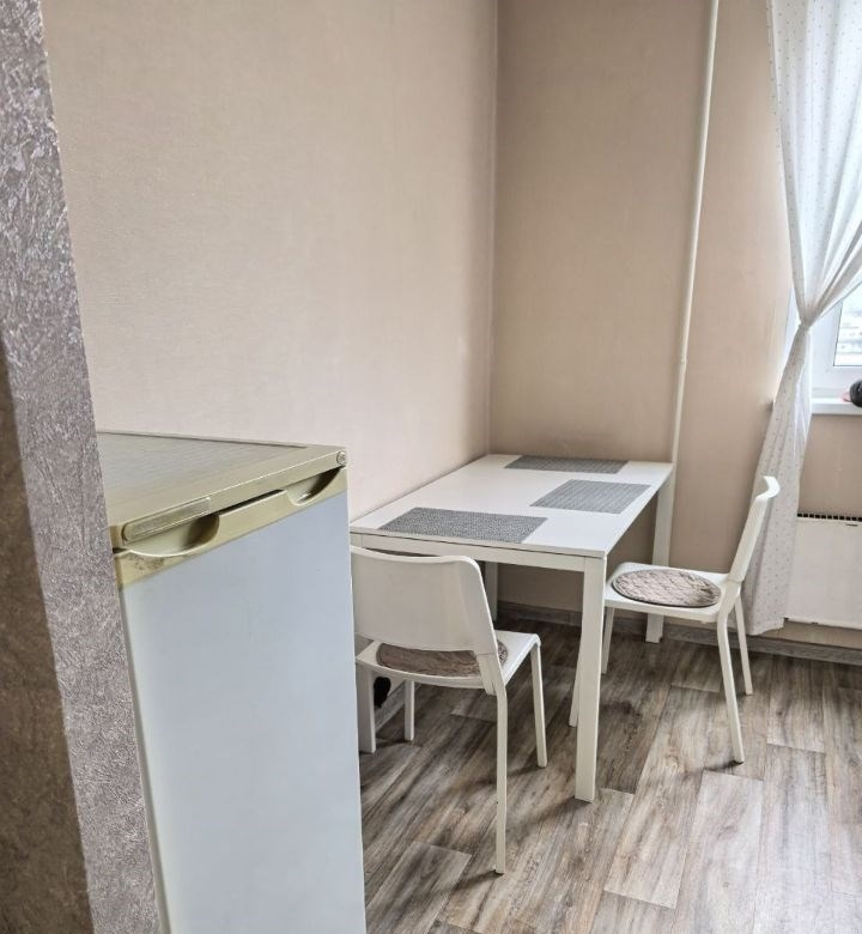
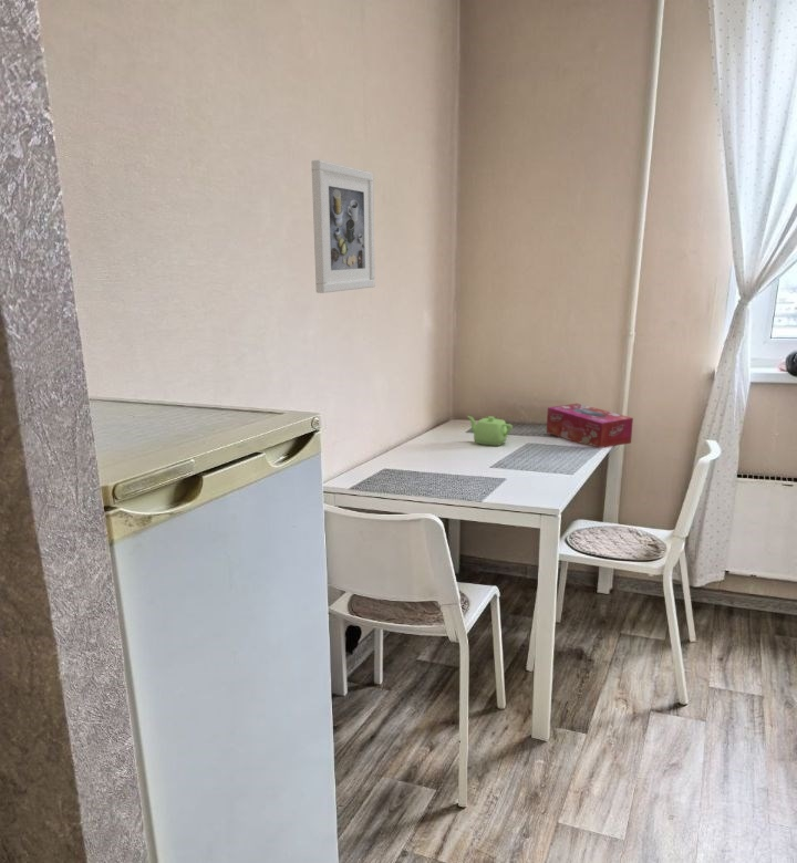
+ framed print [311,159,376,294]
+ teapot [466,415,514,447]
+ tissue box [546,403,634,449]
